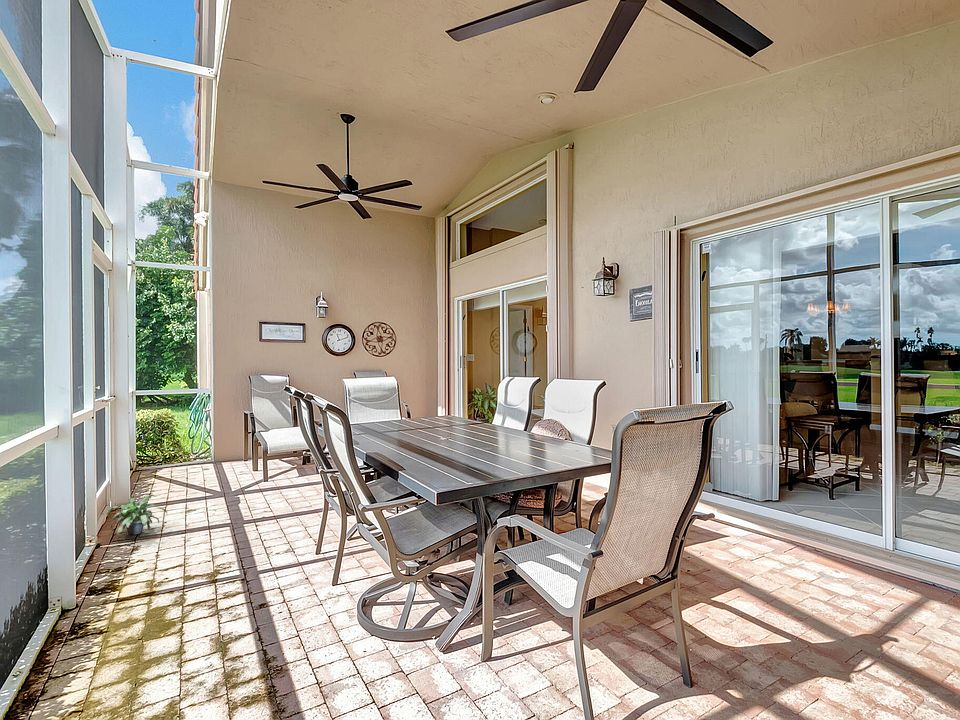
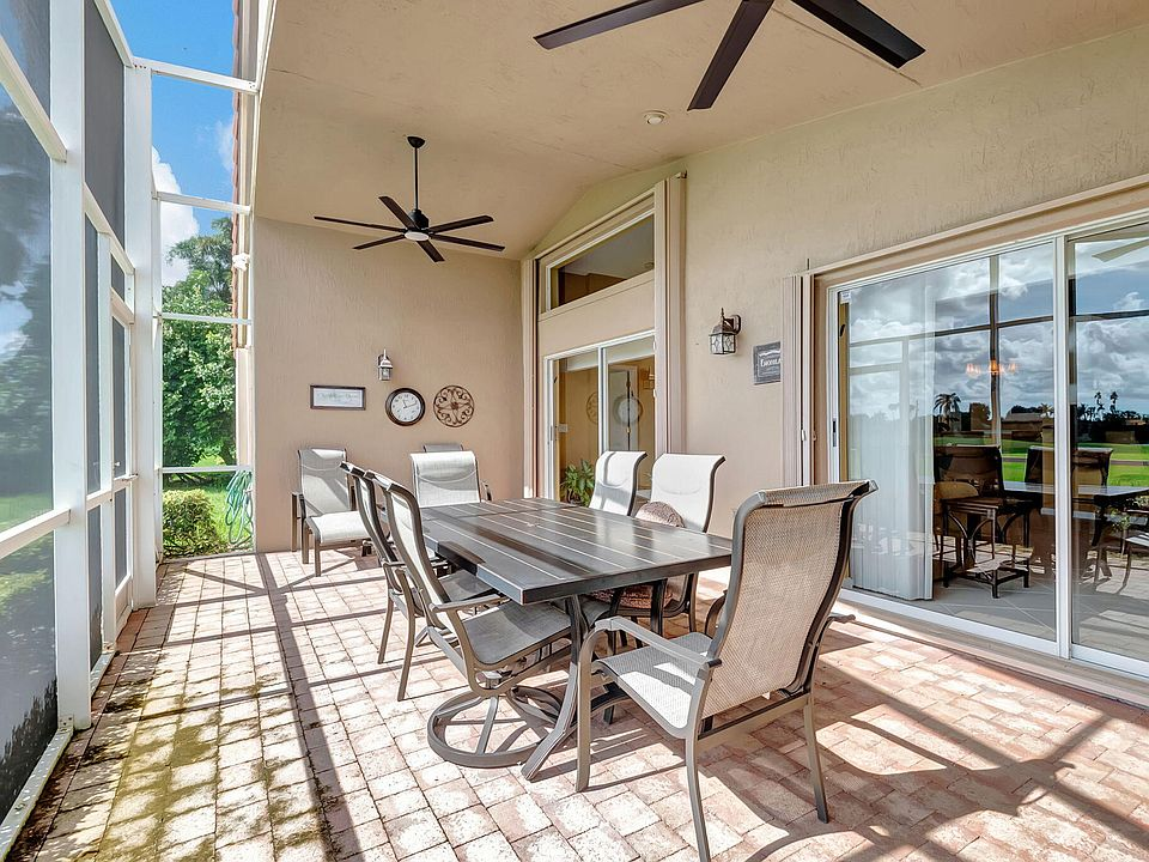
- potted plant [106,493,168,536]
